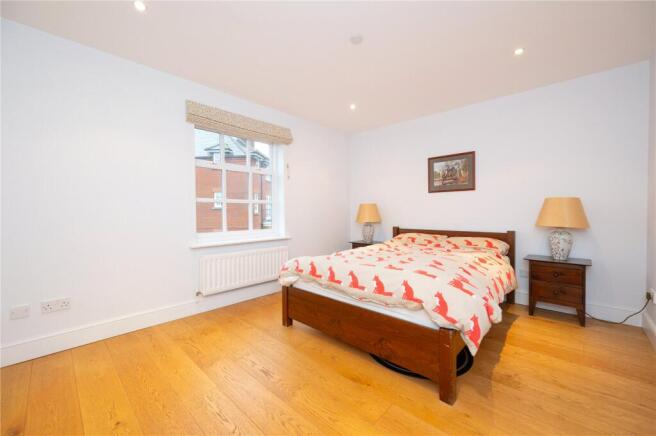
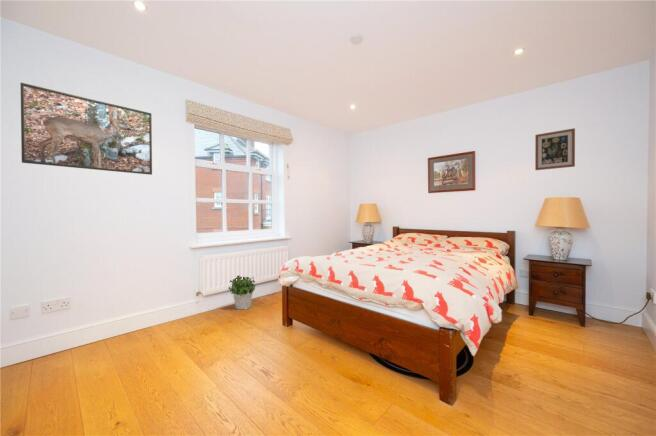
+ potted plant [227,274,257,310]
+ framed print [20,82,153,176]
+ wall art [534,127,576,171]
